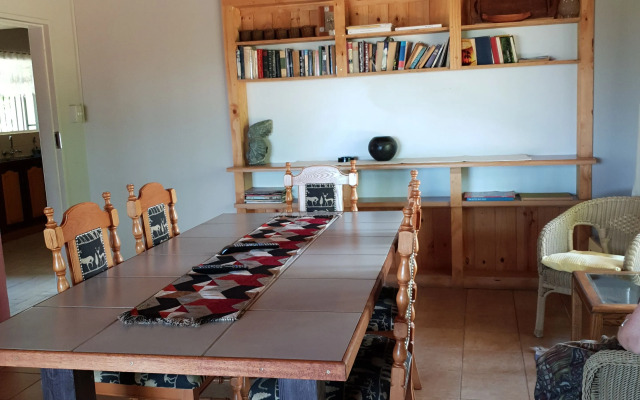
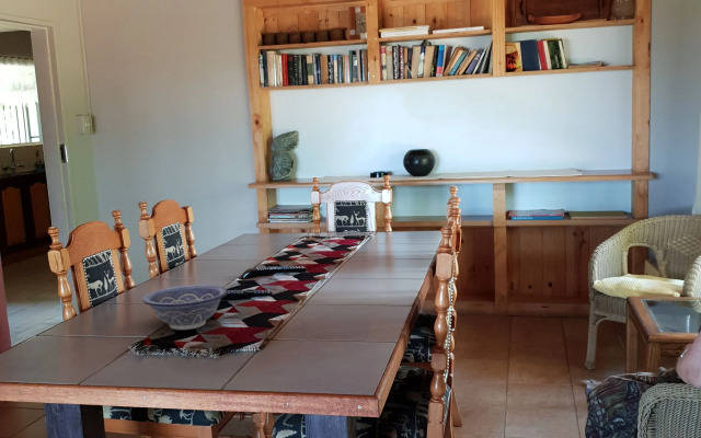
+ decorative bowl [141,284,229,331]
